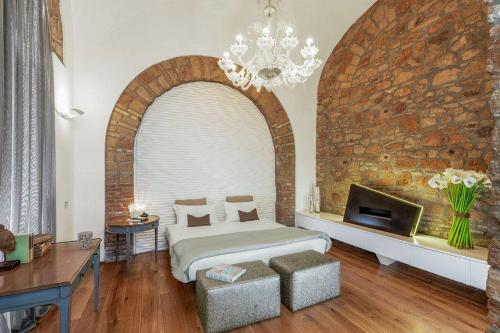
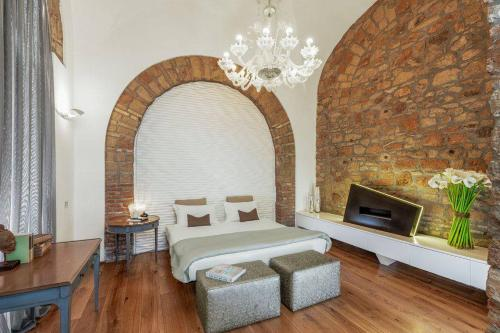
- cup [76,230,94,251]
